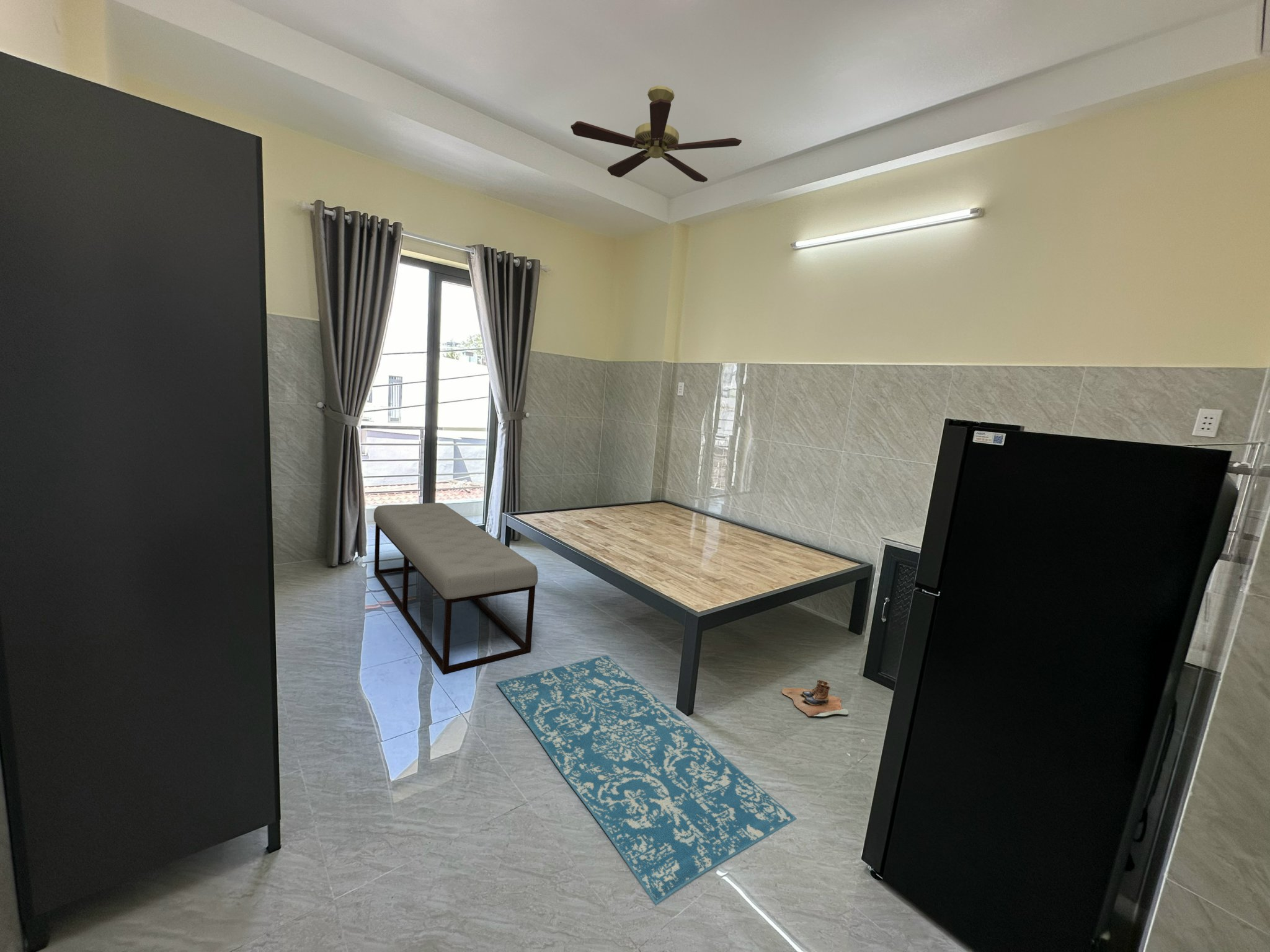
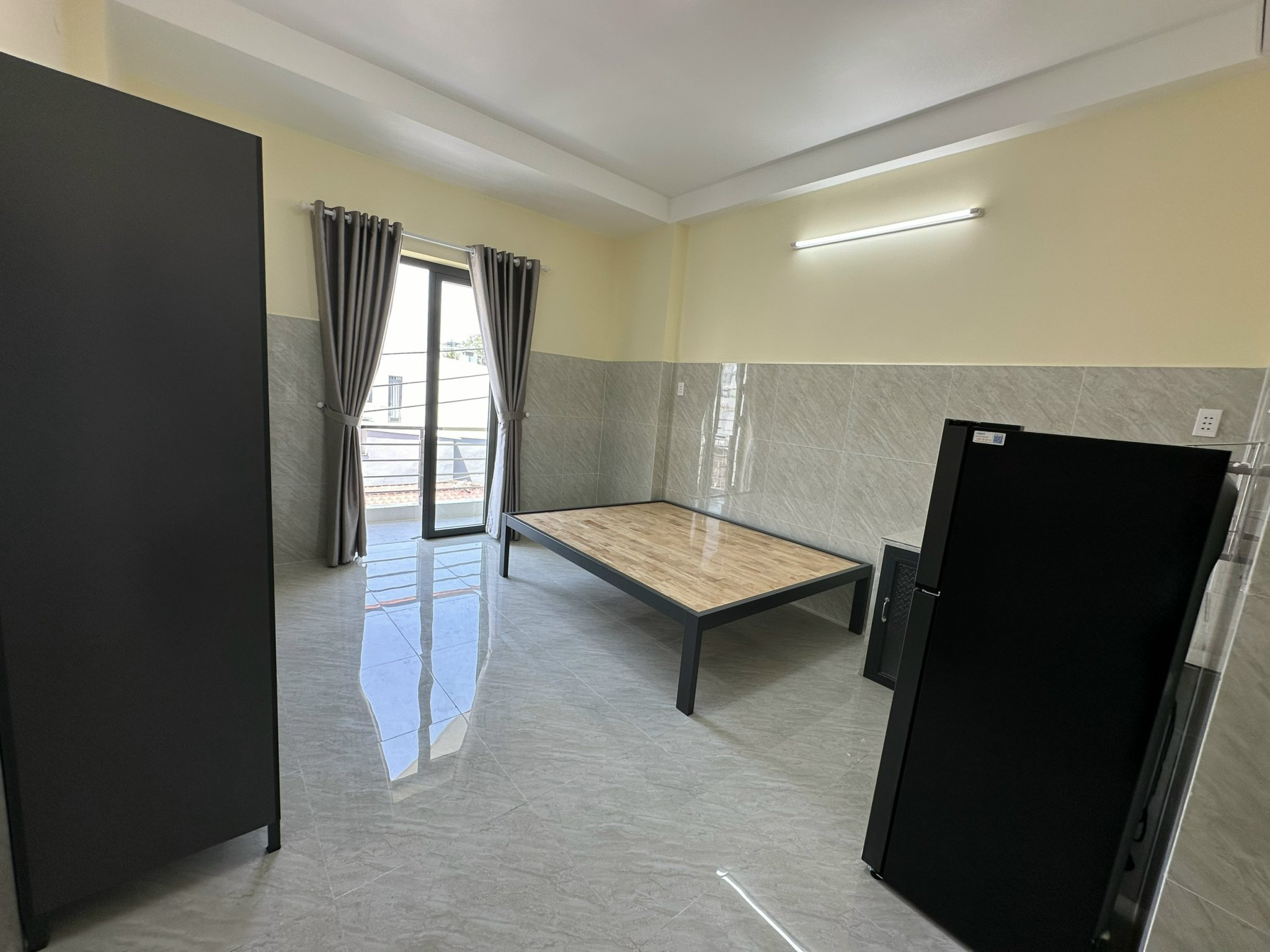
- rug [495,655,797,906]
- bench [373,502,538,675]
- boots [781,679,849,717]
- ceiling fan [570,85,742,183]
